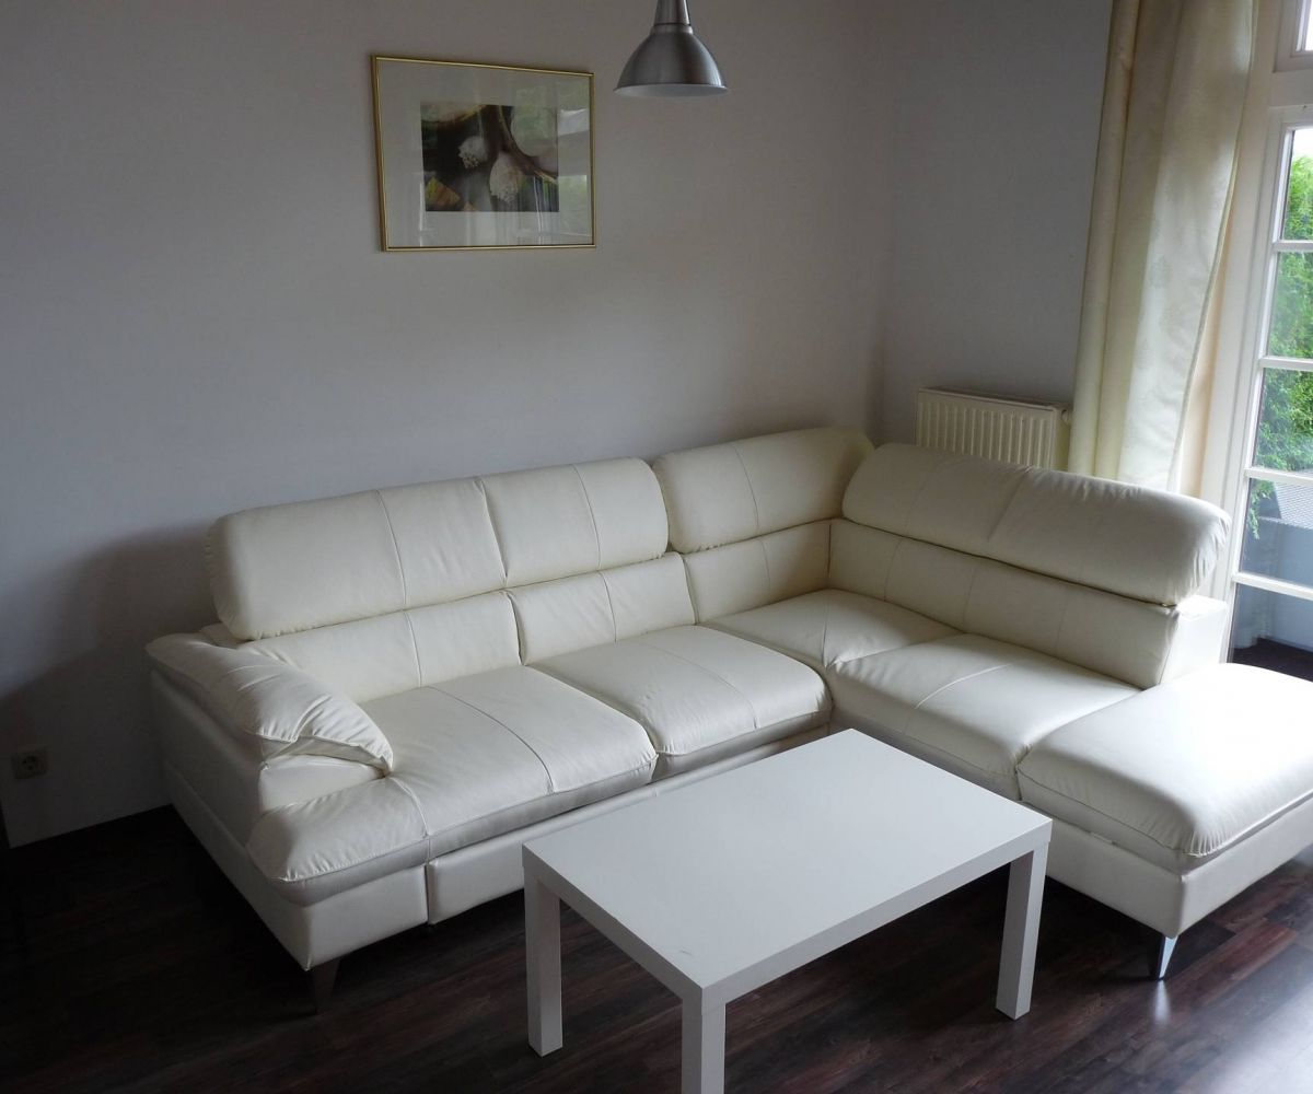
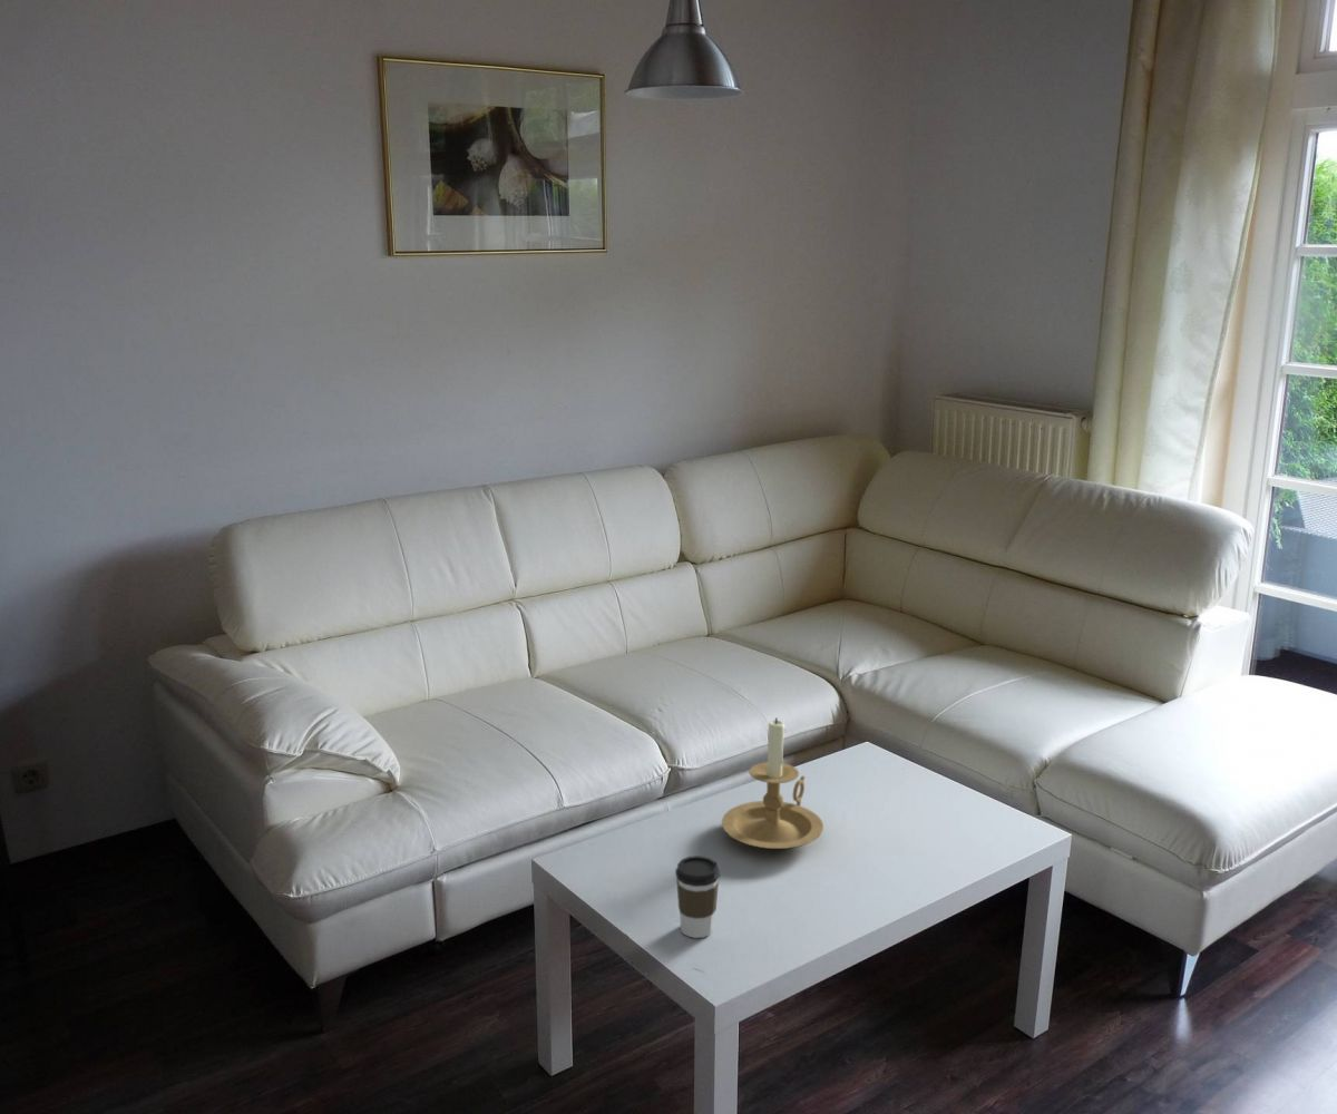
+ coffee cup [674,854,721,939]
+ candle holder [721,716,824,850]
